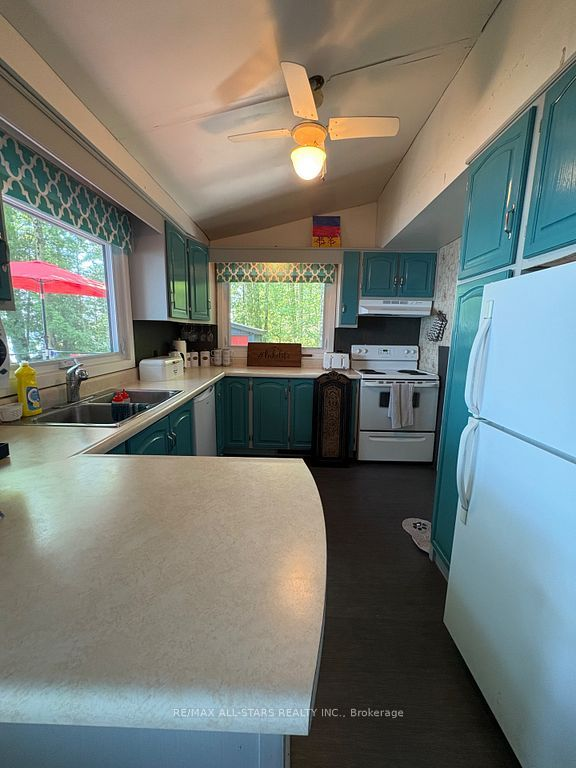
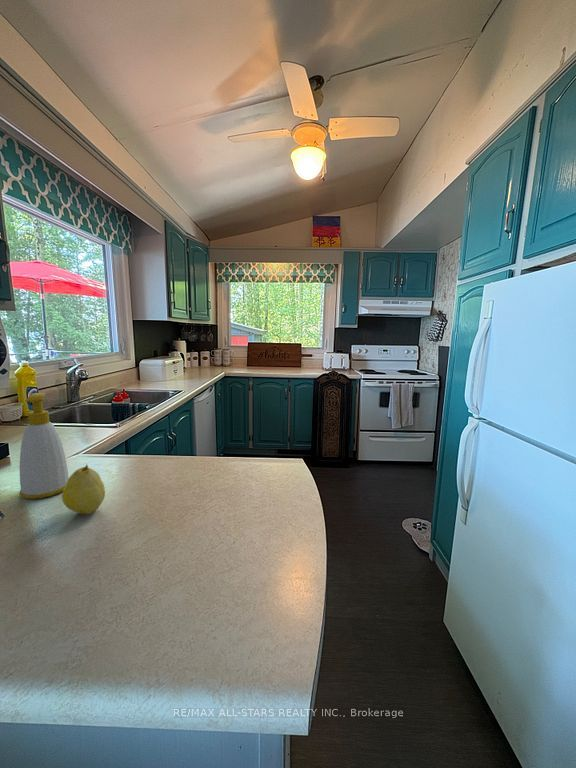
+ fruit [61,463,106,516]
+ soap bottle [18,392,69,500]
